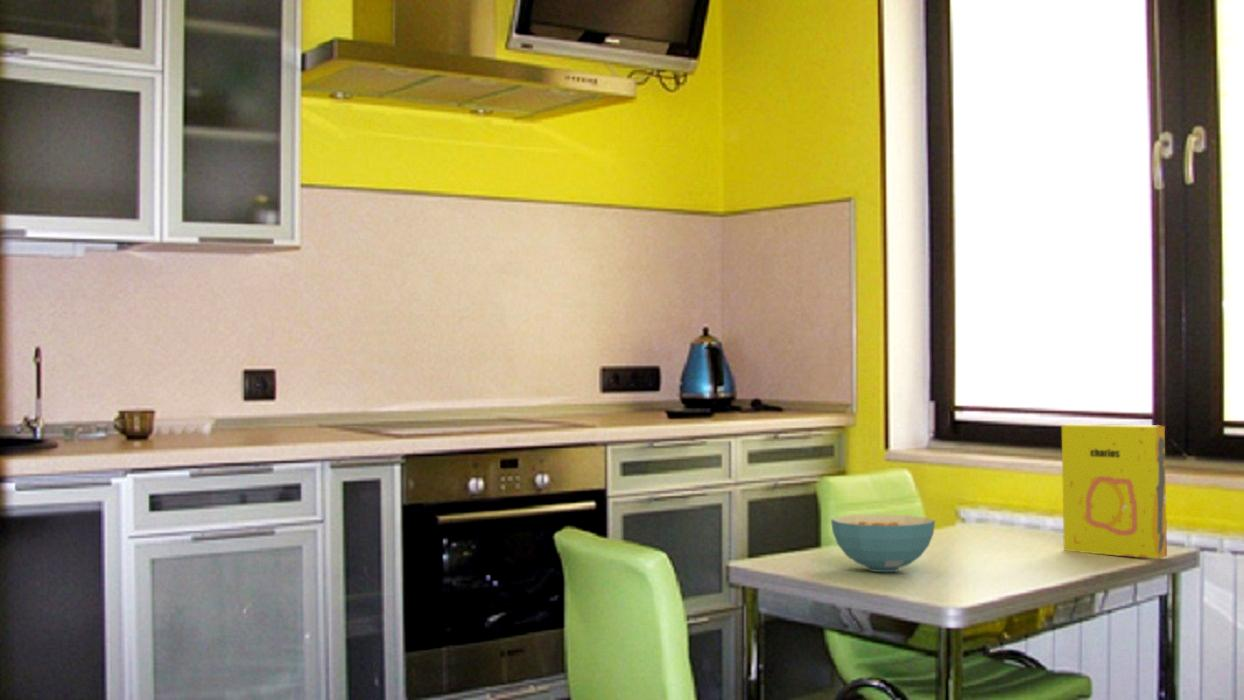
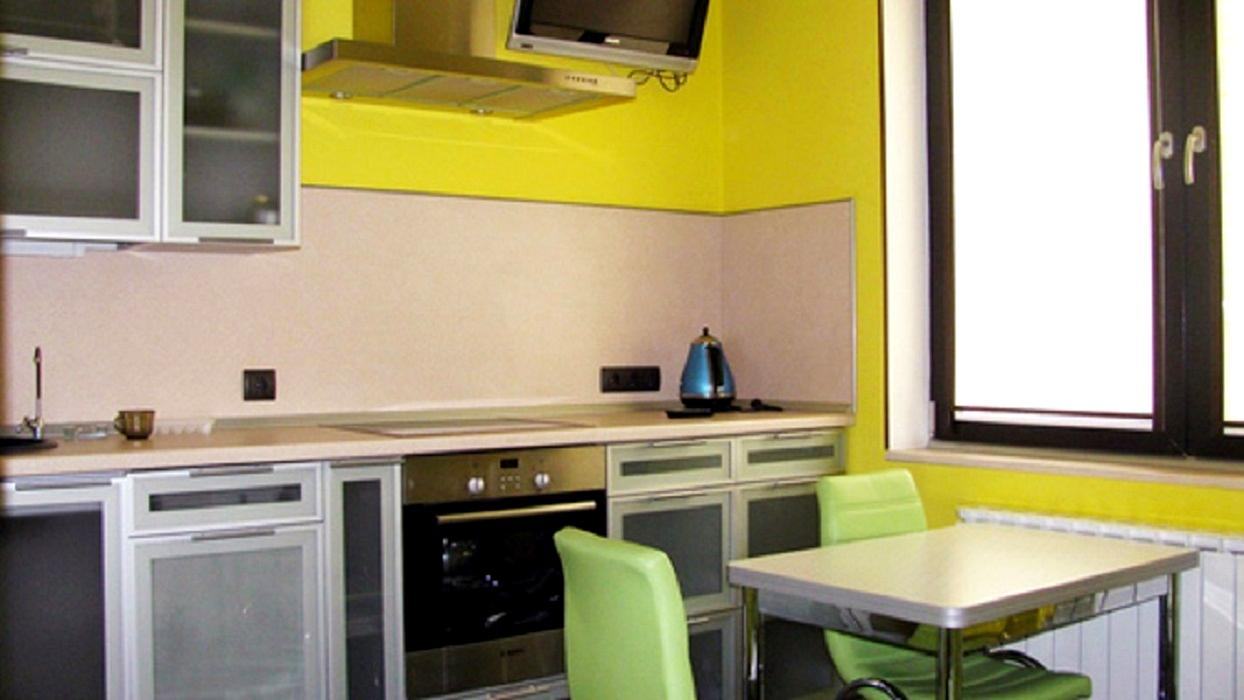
- cereal box [1061,423,1168,560]
- cereal bowl [830,513,936,573]
